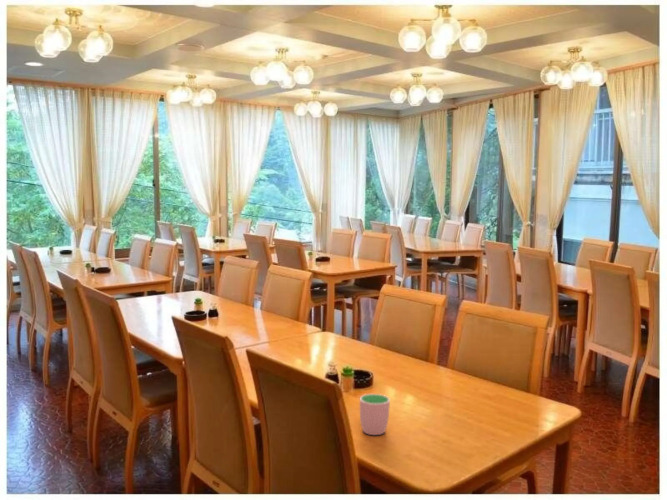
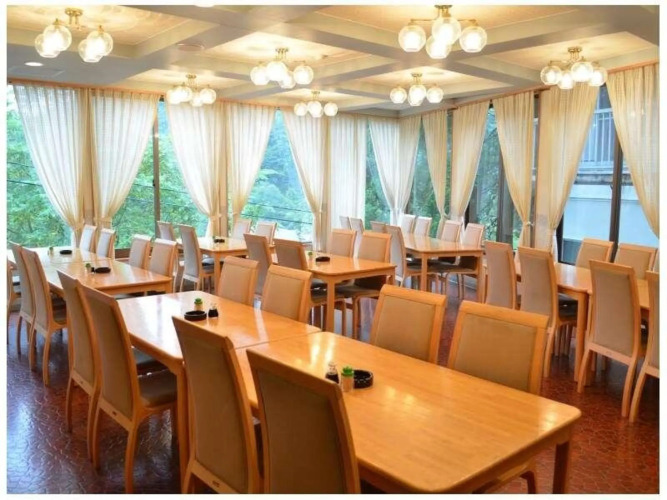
- cup [359,393,391,436]
